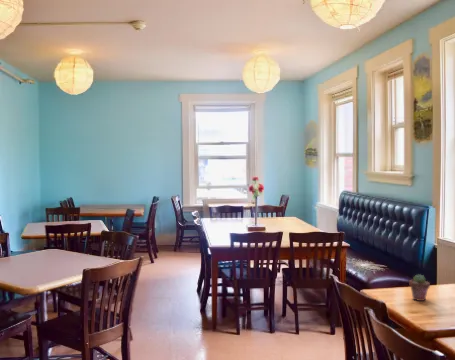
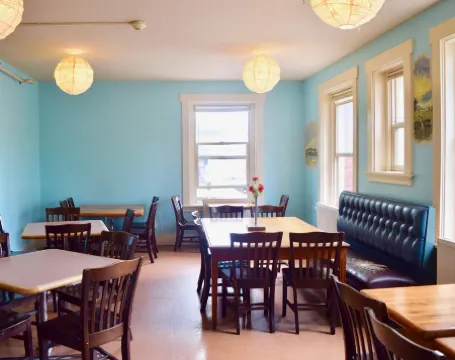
- potted succulent [409,273,431,302]
